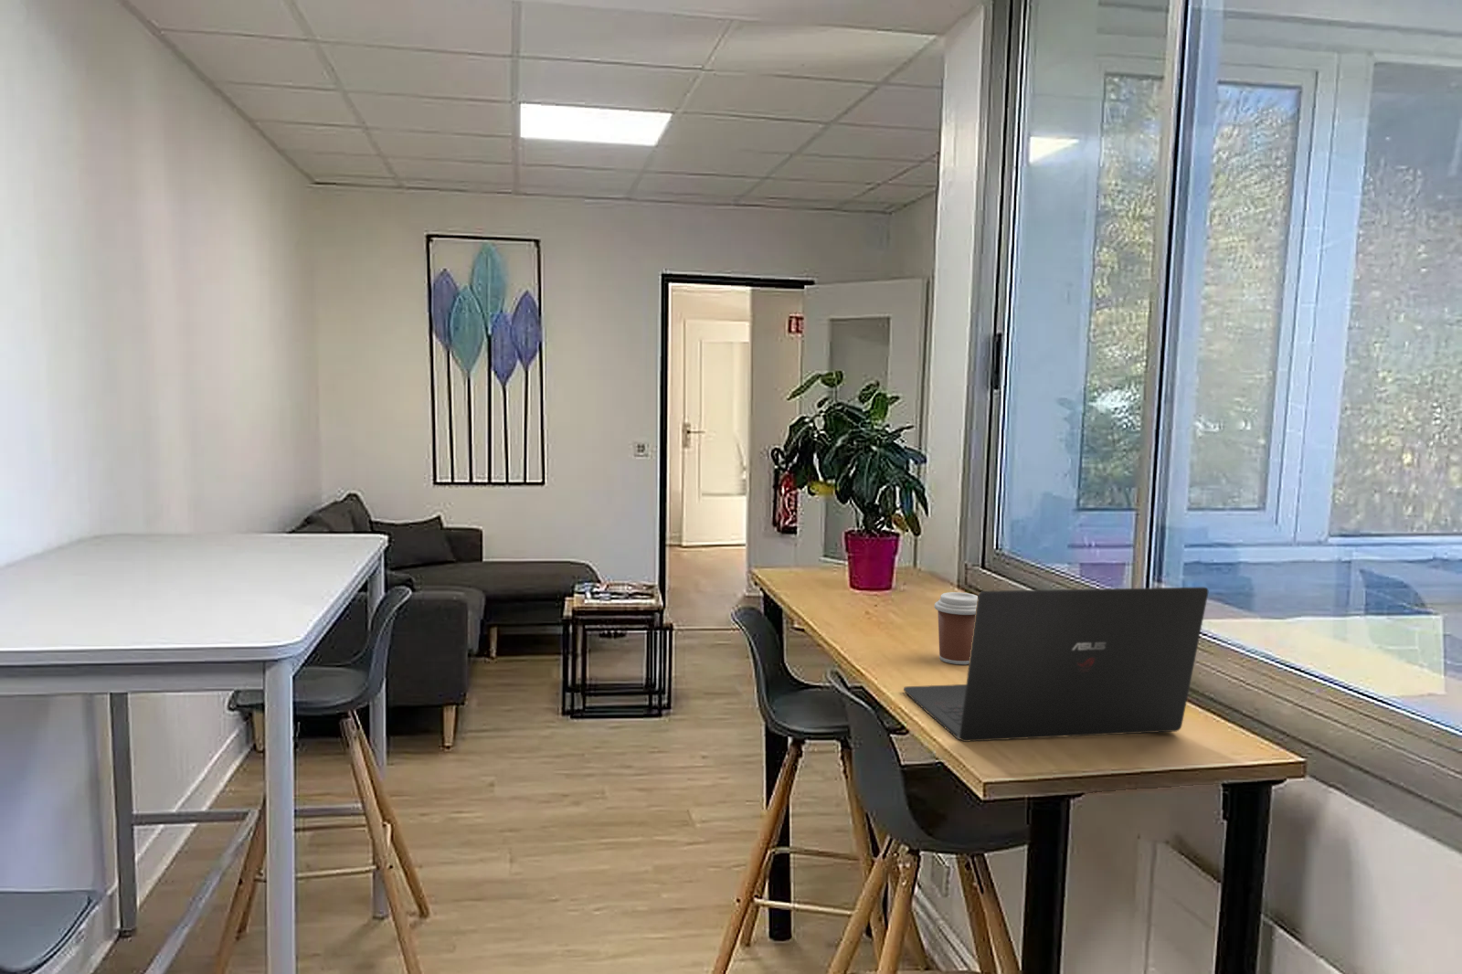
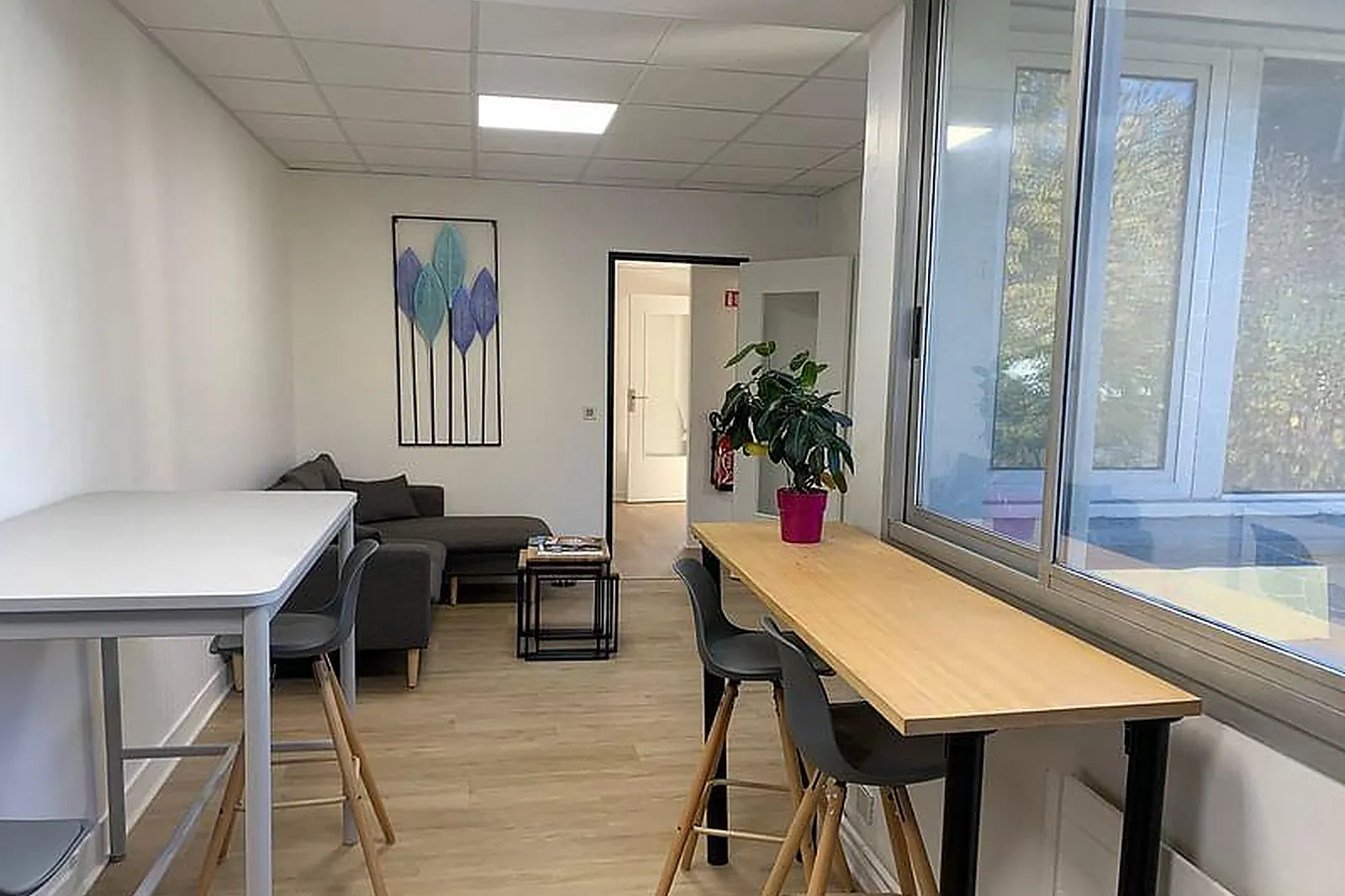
- coffee cup [934,591,978,665]
- laptop [903,587,1209,742]
